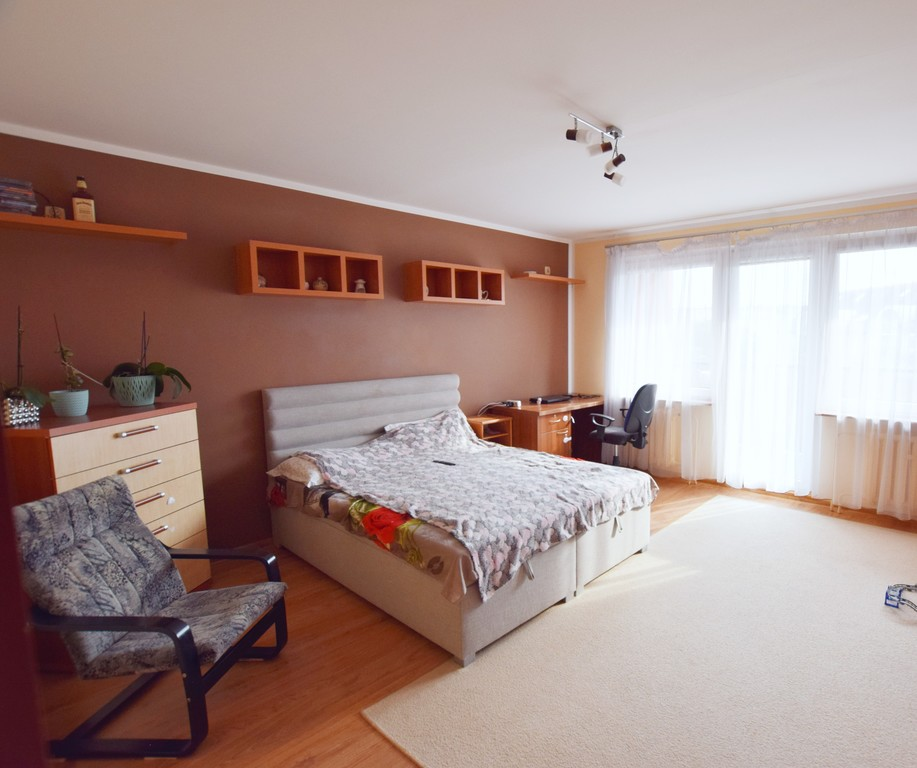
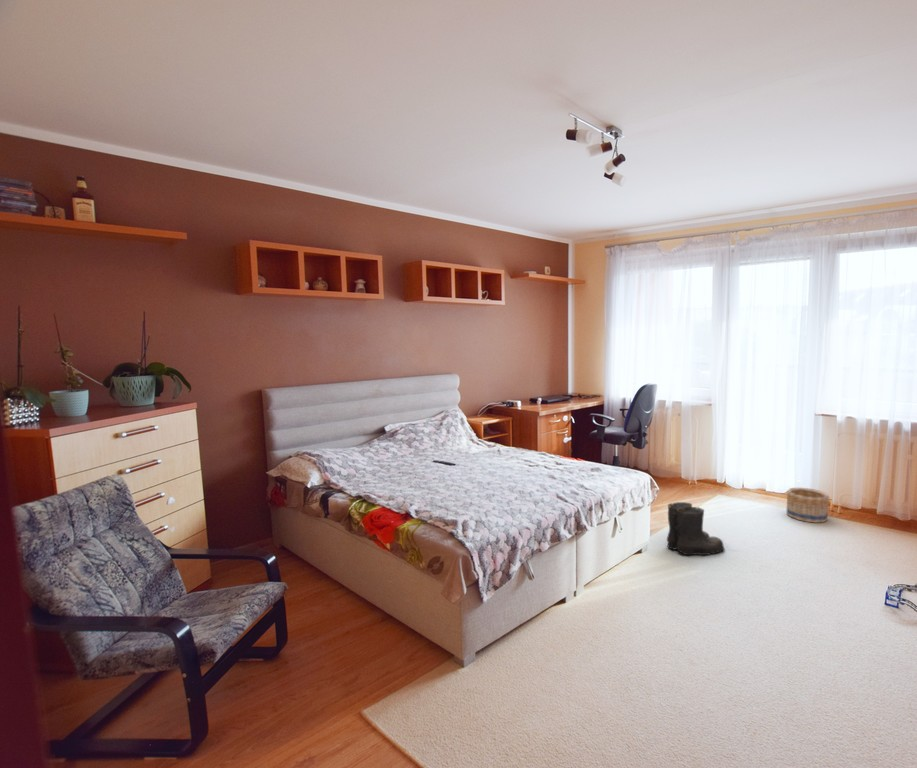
+ boots [666,501,726,556]
+ basket [785,487,830,524]
